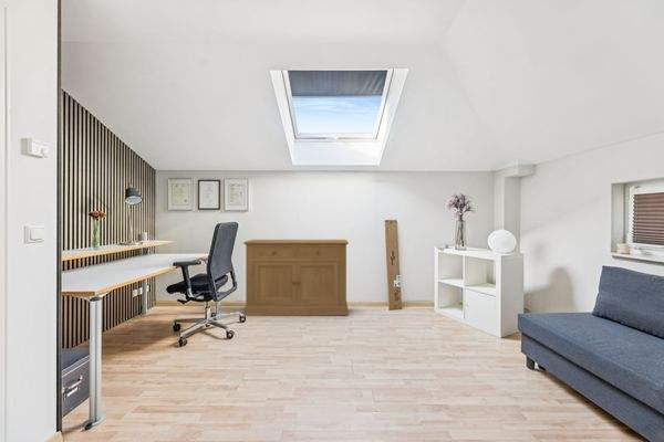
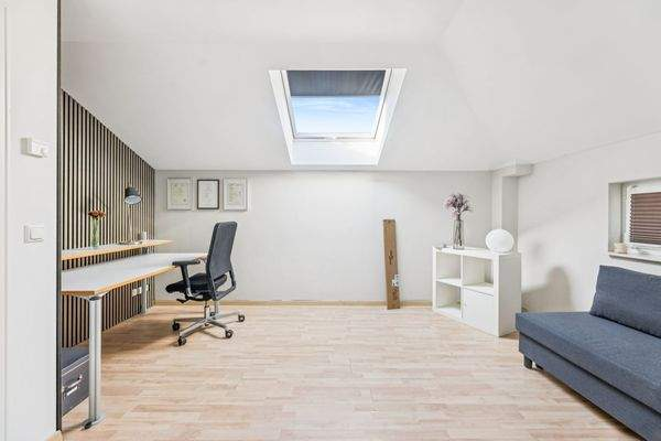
- sideboard [242,239,350,316]
